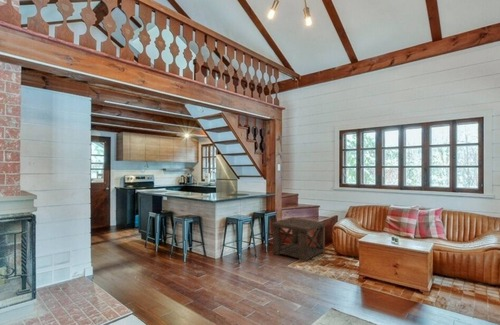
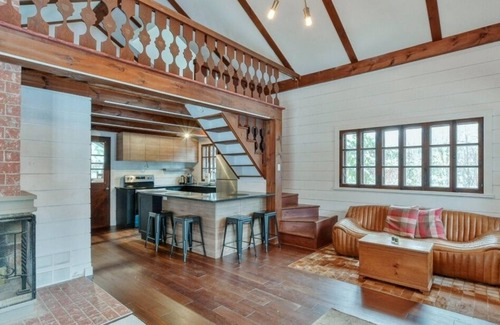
- side table [270,216,328,263]
